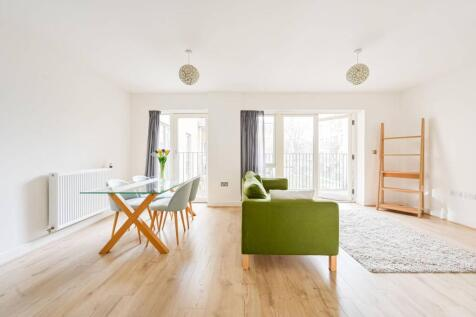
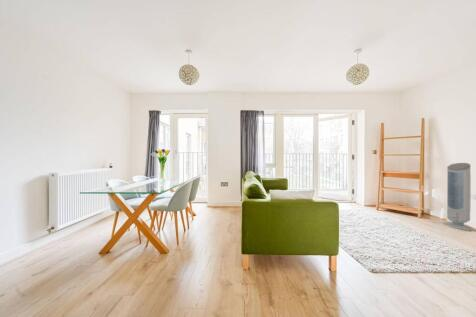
+ air purifier [441,162,476,232]
